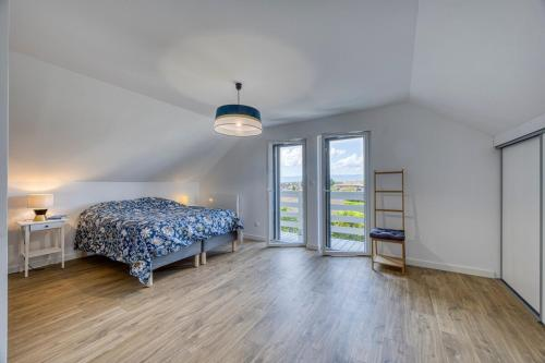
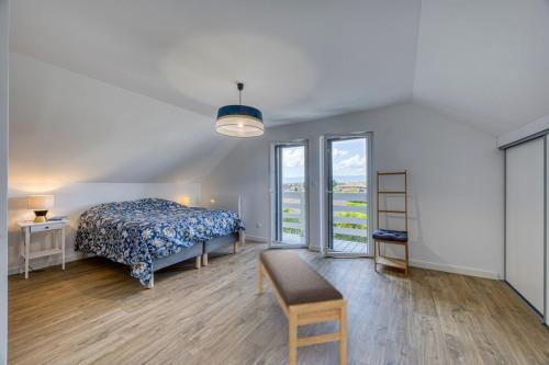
+ bench [257,249,348,365]
